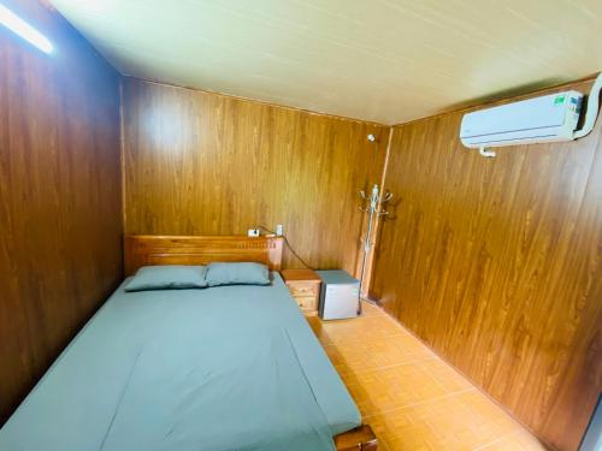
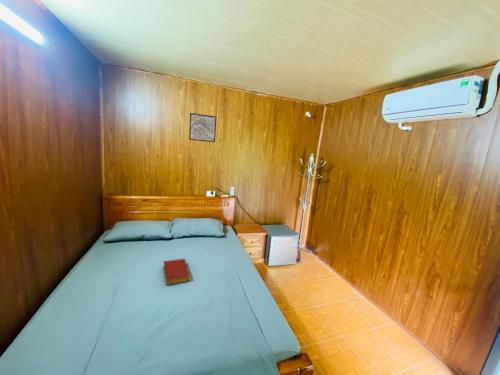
+ book [162,258,192,286]
+ wall art [188,112,217,143]
